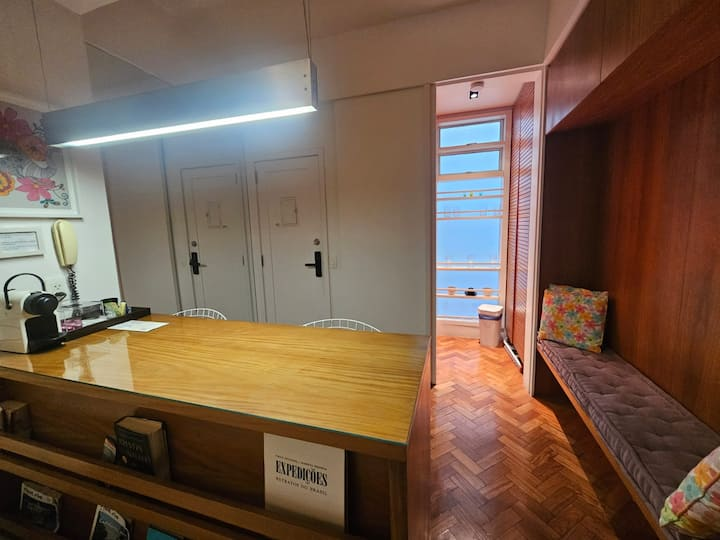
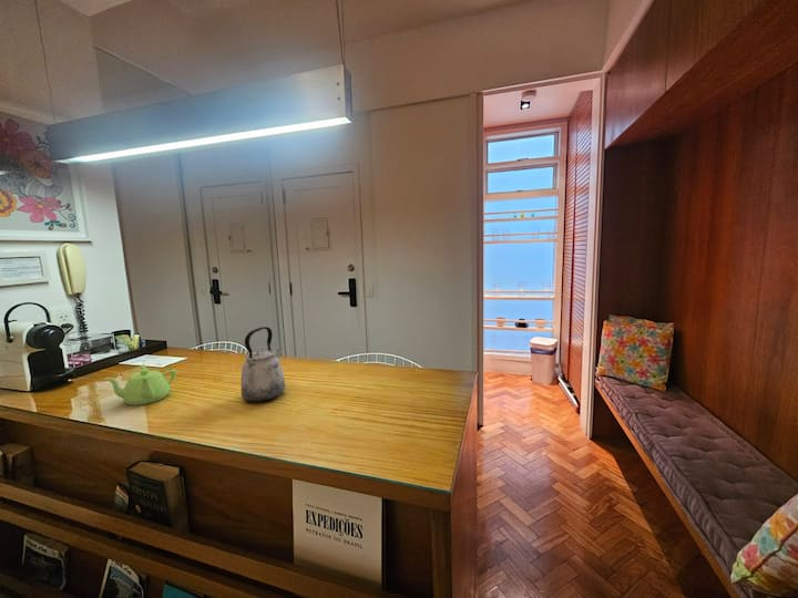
+ kettle [241,326,287,403]
+ teapot [105,363,177,406]
